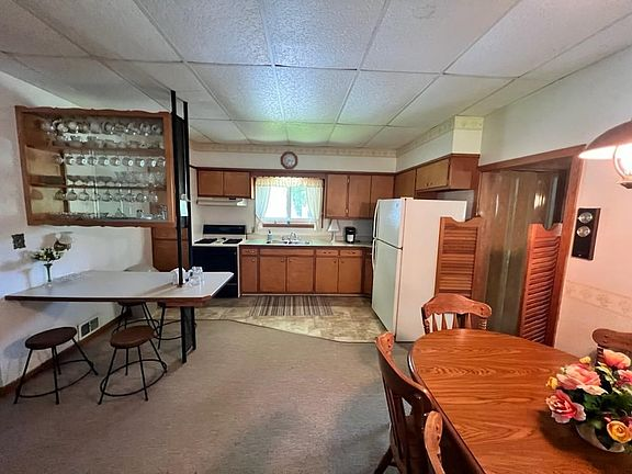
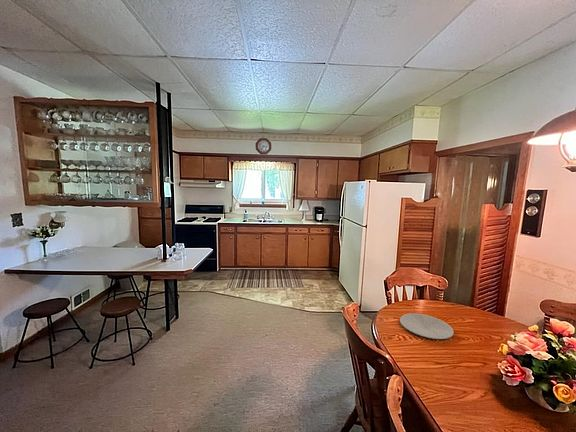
+ plate [399,313,455,340]
